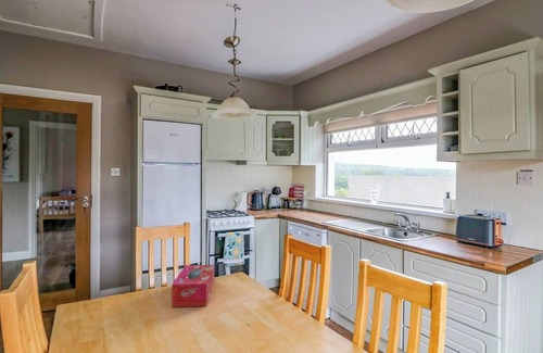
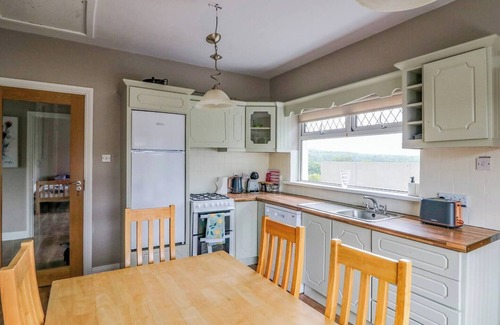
- tissue box [171,264,215,308]
